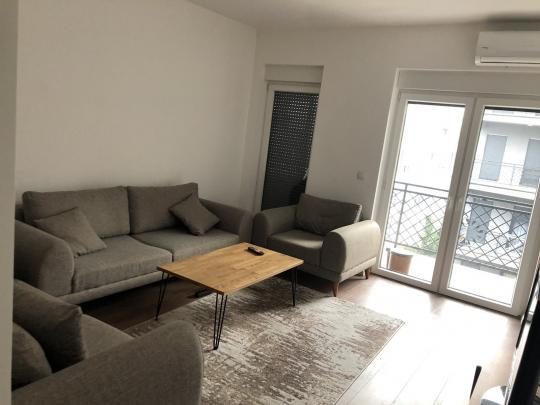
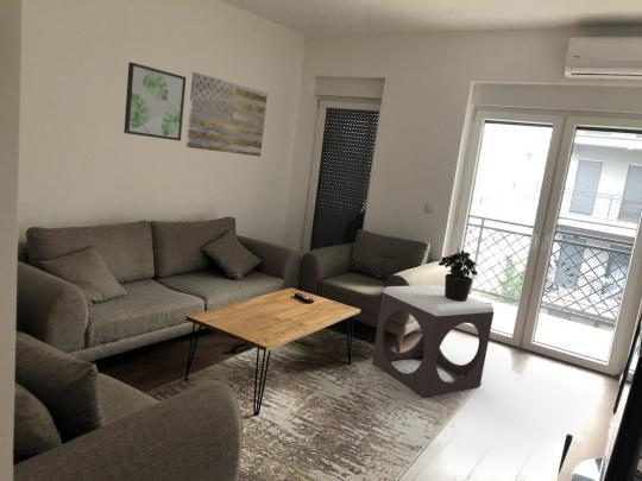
+ potted plant [438,247,479,302]
+ footstool [371,284,495,398]
+ wall art [185,71,269,158]
+ wall art [122,62,187,141]
